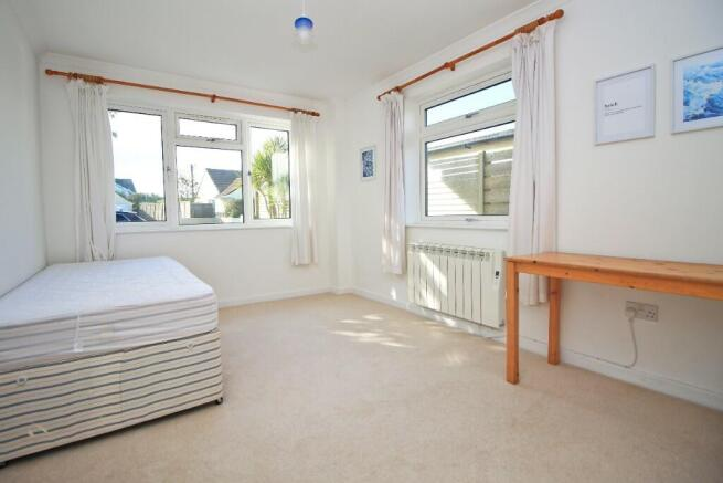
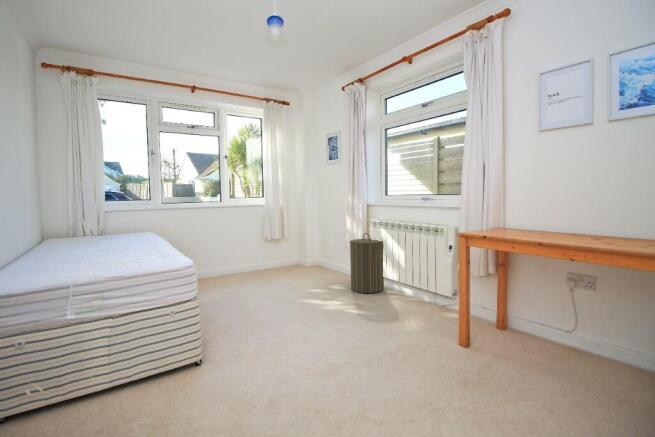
+ laundry hamper [349,232,385,294]
